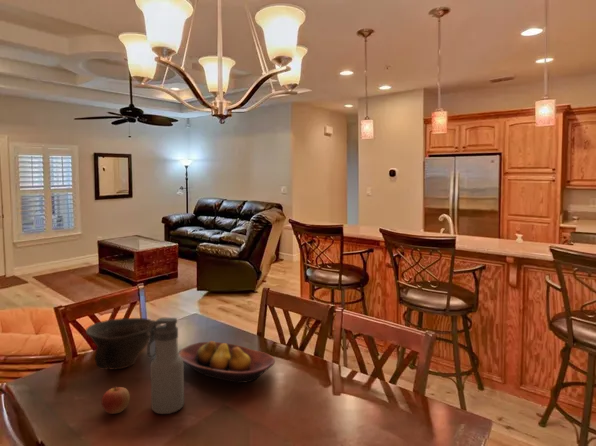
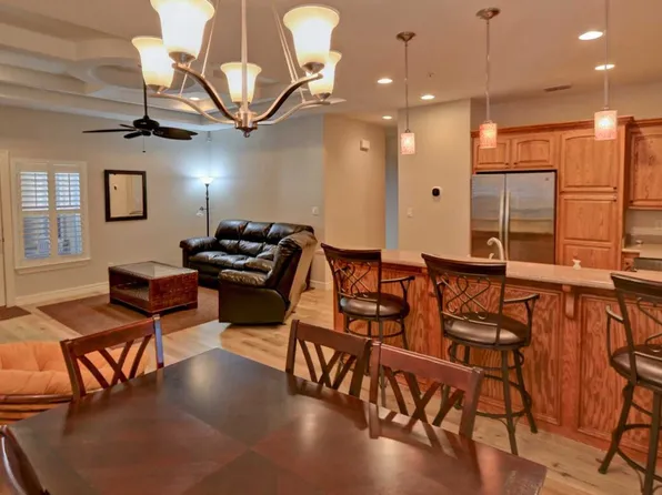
- fruit bowl [178,340,276,384]
- apple [101,385,131,415]
- bowl [85,317,163,371]
- water bottle [146,317,185,415]
